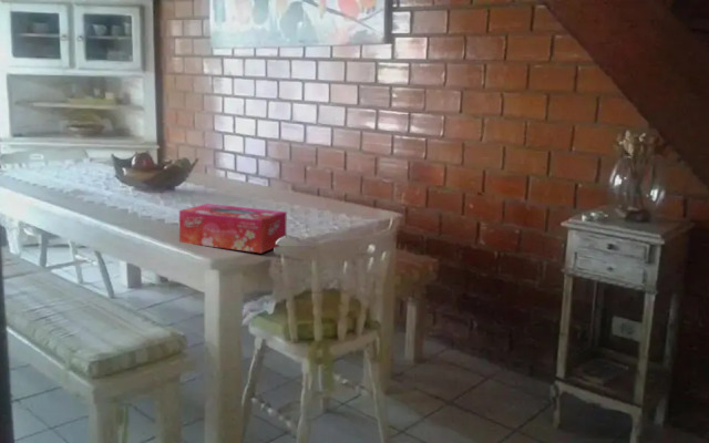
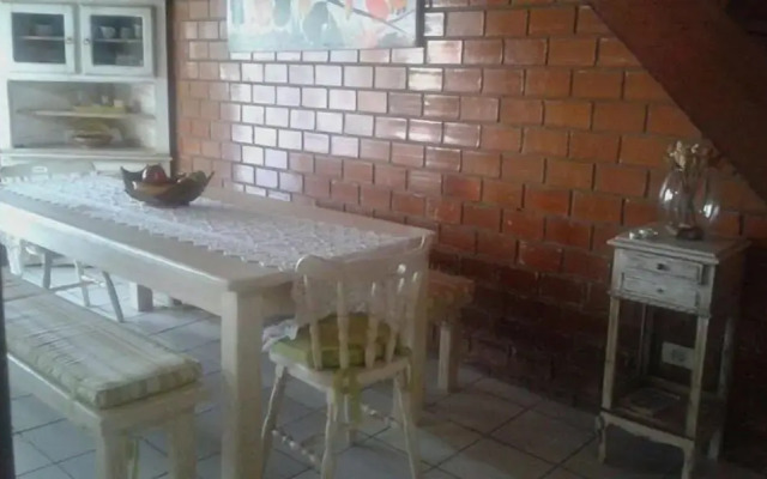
- tissue box [178,203,288,254]
